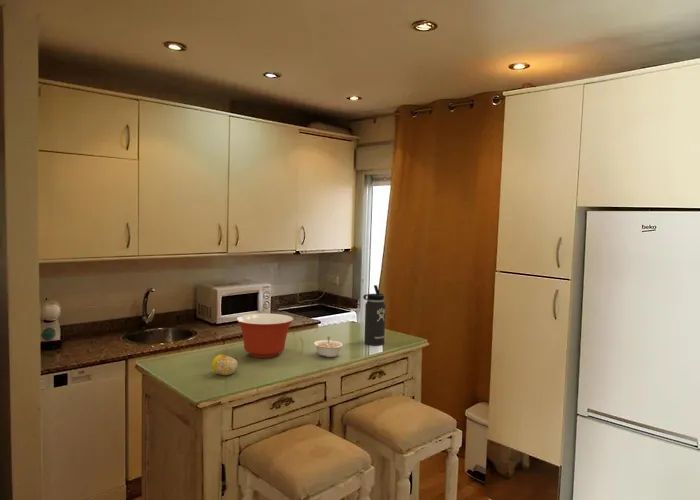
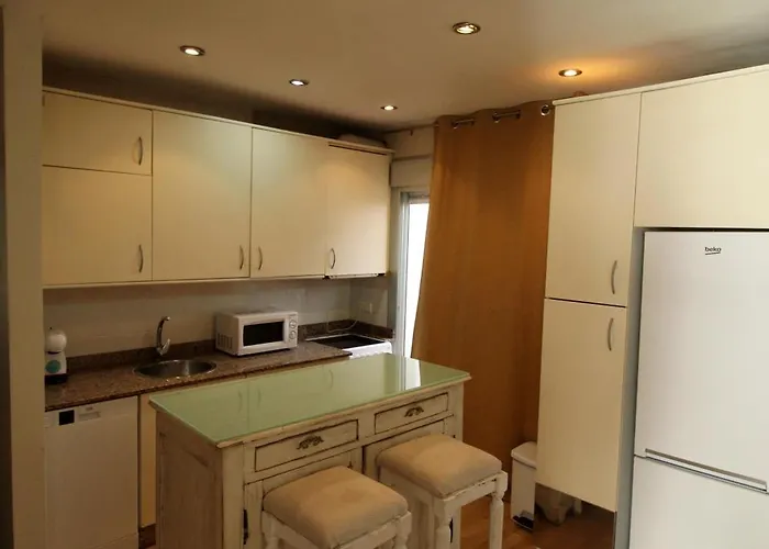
- mixing bowl [235,313,294,359]
- thermos bottle [362,284,386,346]
- fruit [211,354,239,376]
- legume [313,336,344,358]
